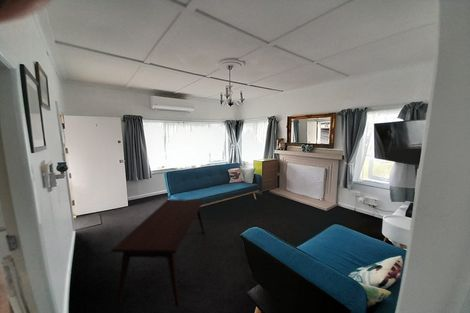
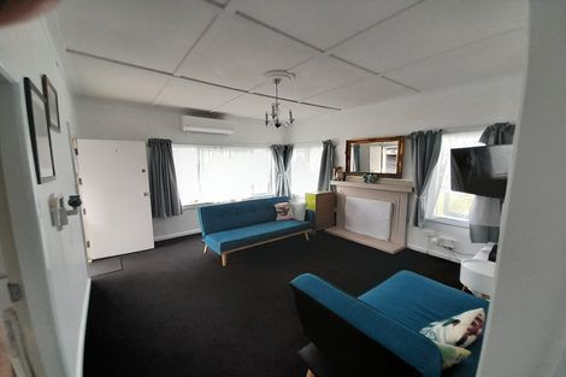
- coffee table [110,198,205,308]
